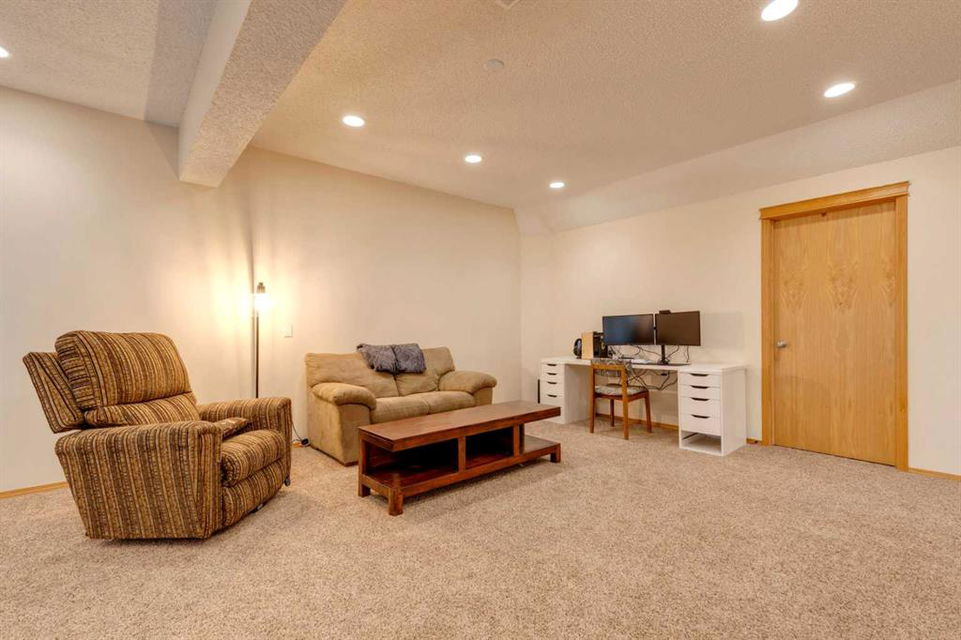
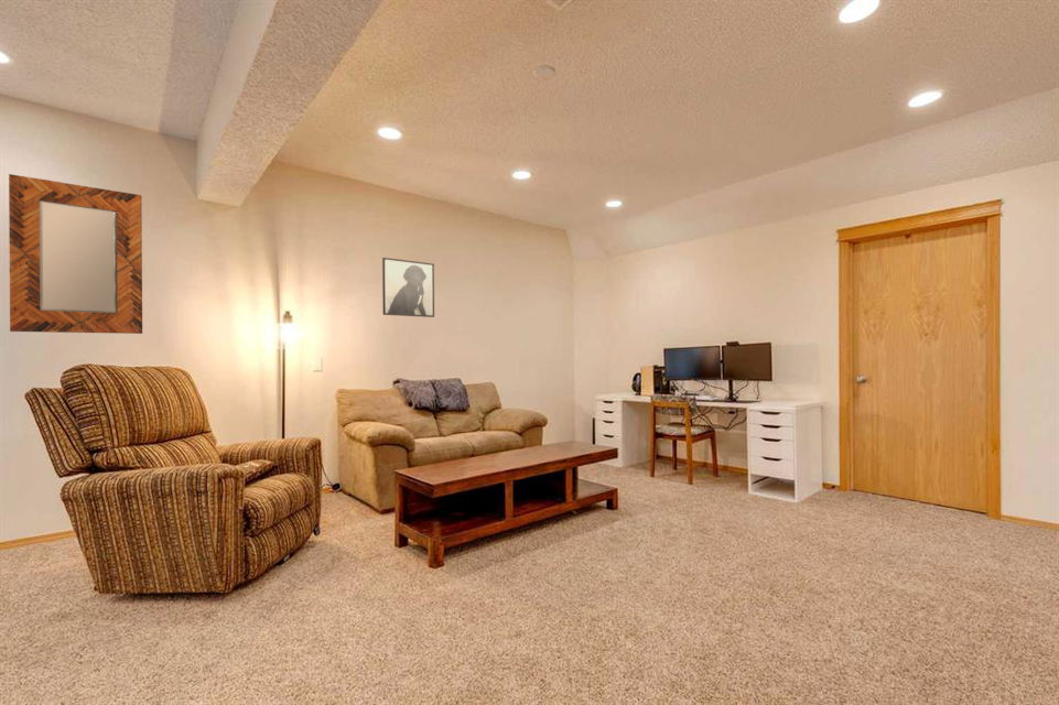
+ home mirror [8,173,143,335]
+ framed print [381,257,435,318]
